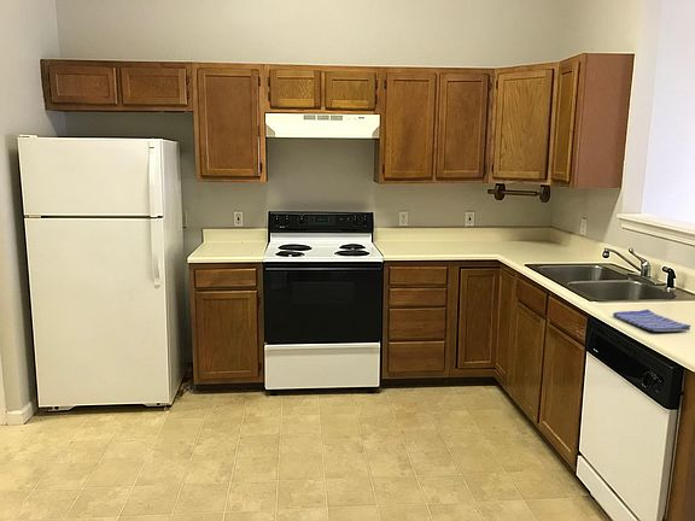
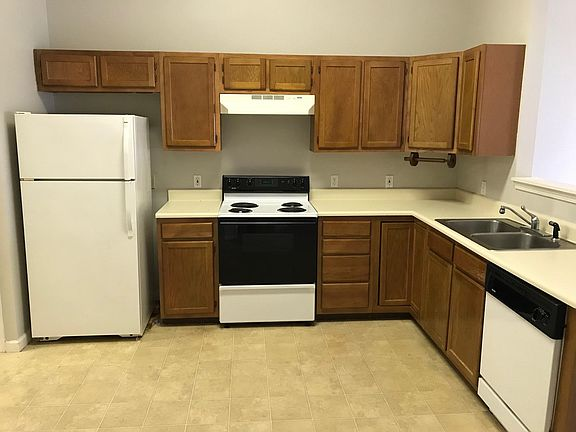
- dish towel [612,309,691,333]
